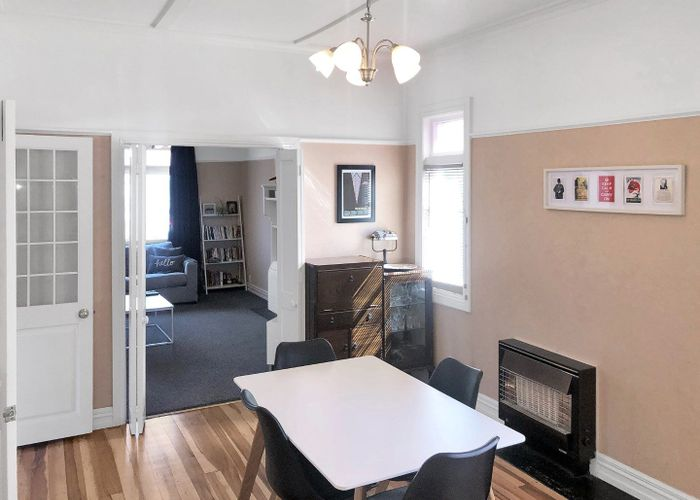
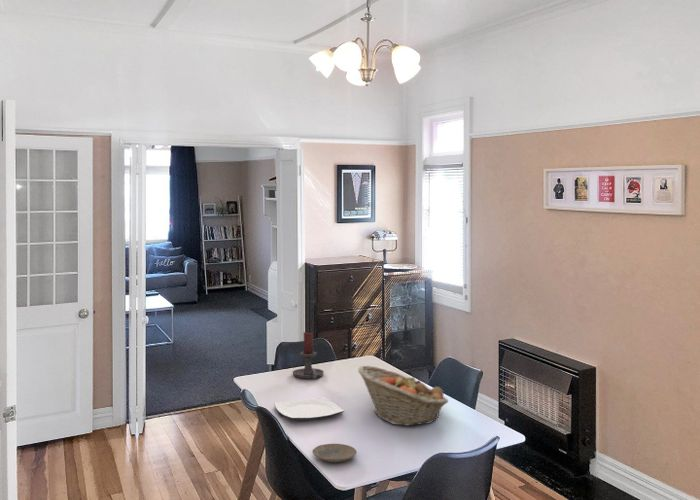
+ candle holder [291,331,325,379]
+ plate [273,396,345,421]
+ plate [311,443,357,463]
+ fruit basket [357,365,449,427]
